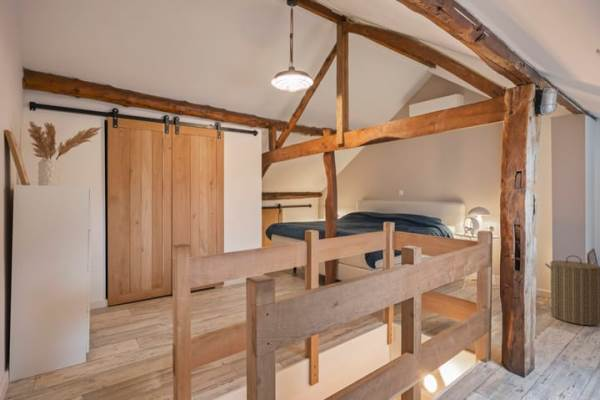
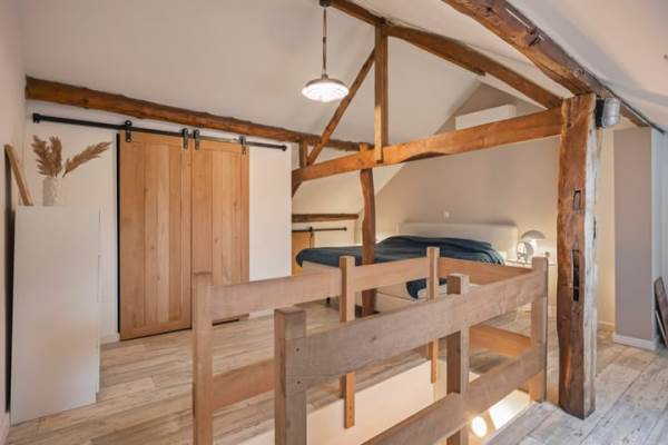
- laundry hamper [544,254,600,326]
